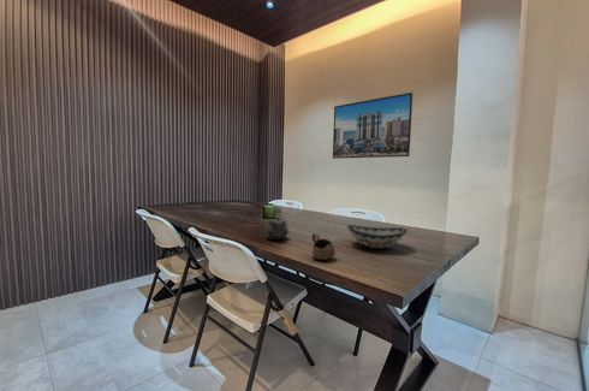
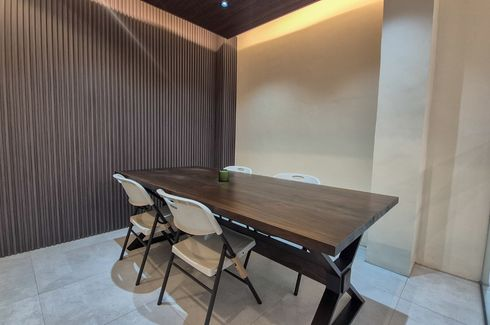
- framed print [332,91,414,160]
- cup [311,232,337,261]
- decorative bowl [346,224,409,249]
- chinaware [264,215,290,241]
